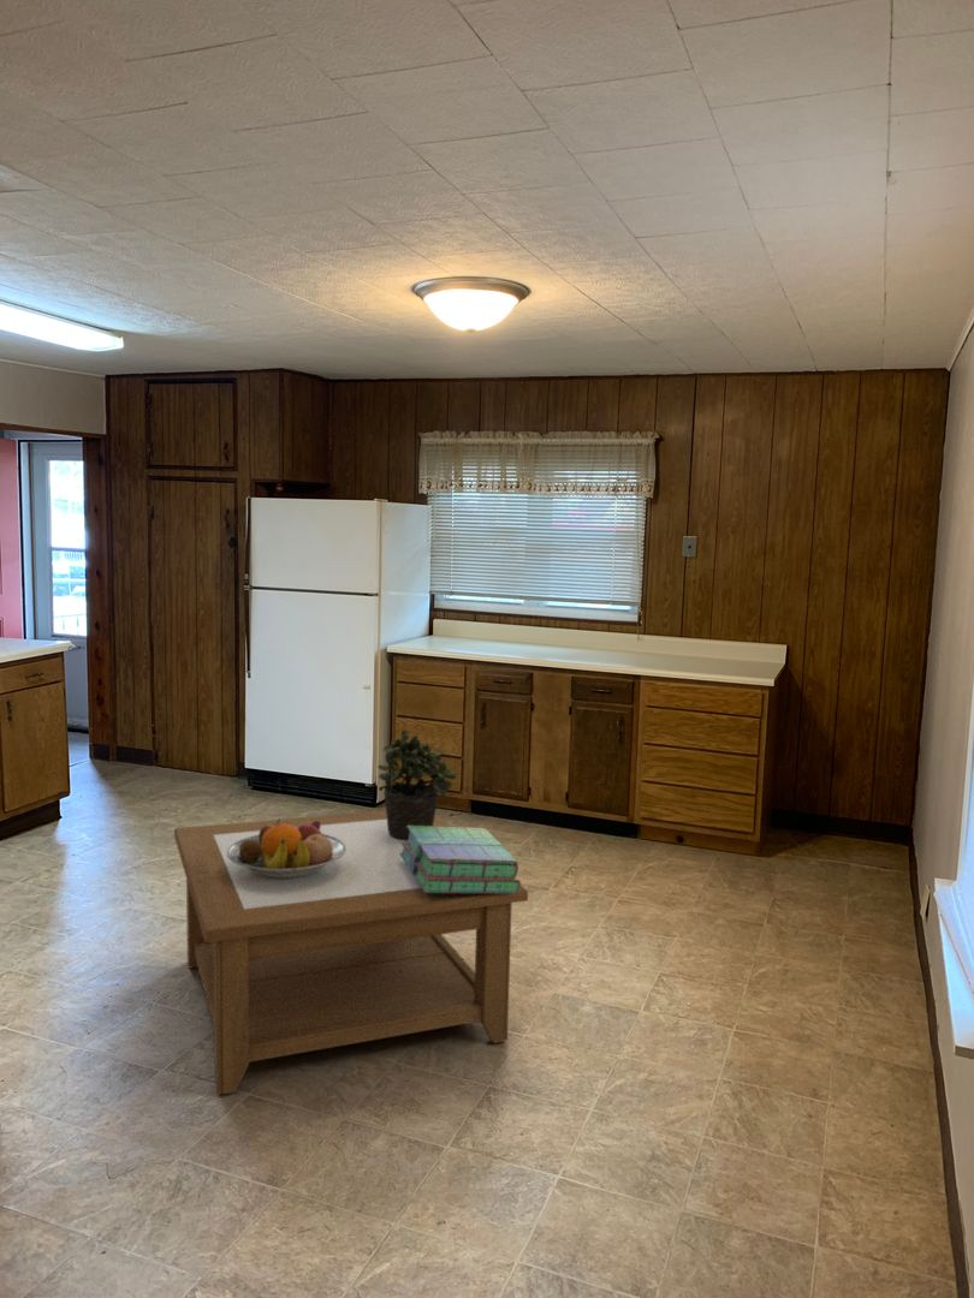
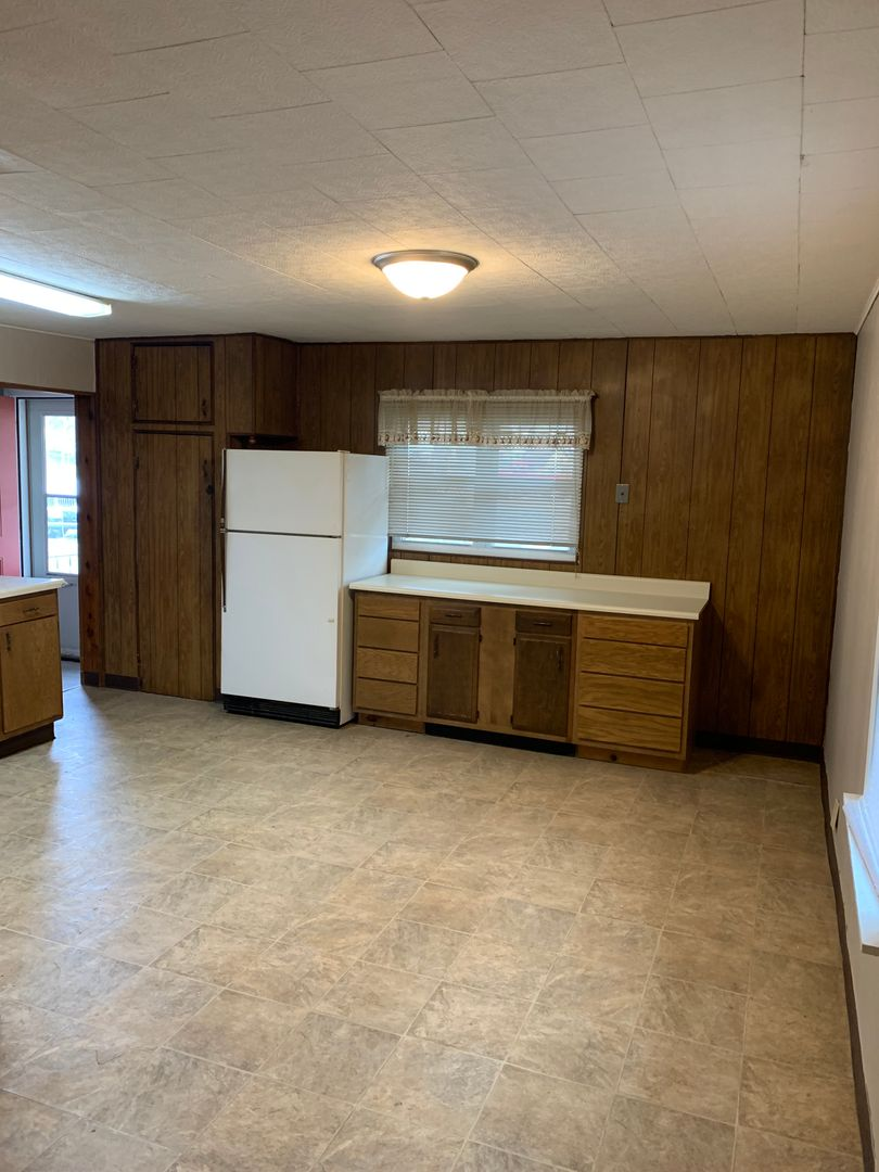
- stack of books [399,826,522,893]
- potted plant [376,728,458,840]
- coffee table [173,809,529,1096]
- fruit bowl [227,817,346,879]
